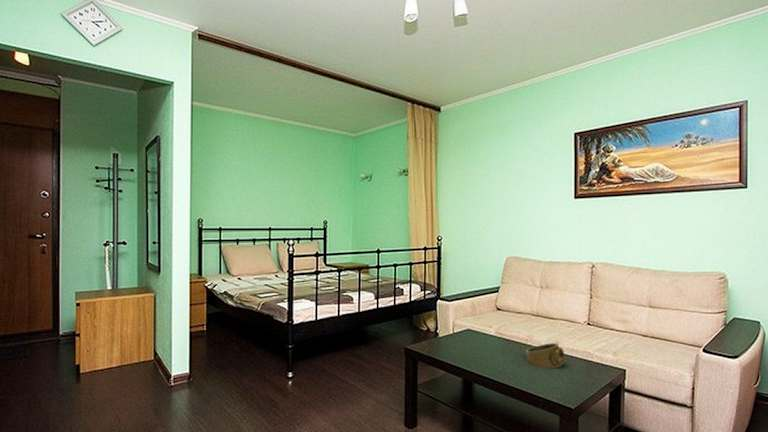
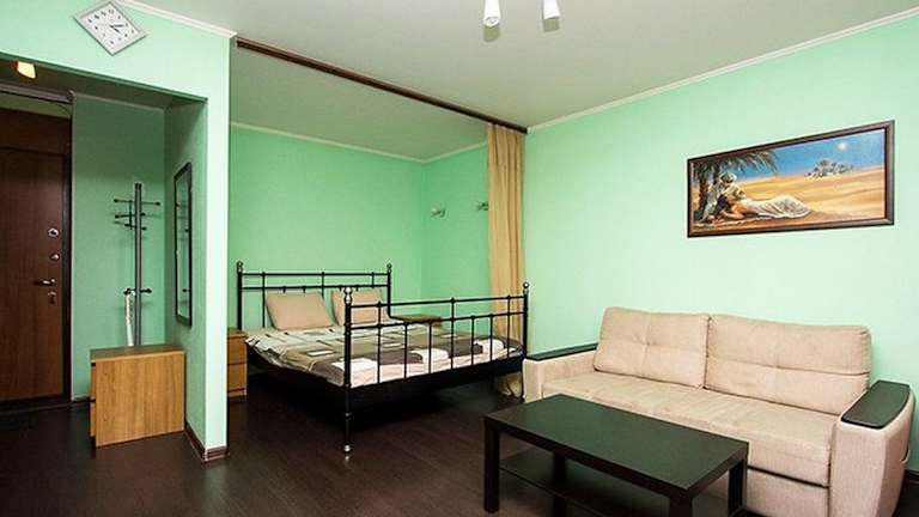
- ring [525,342,566,369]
